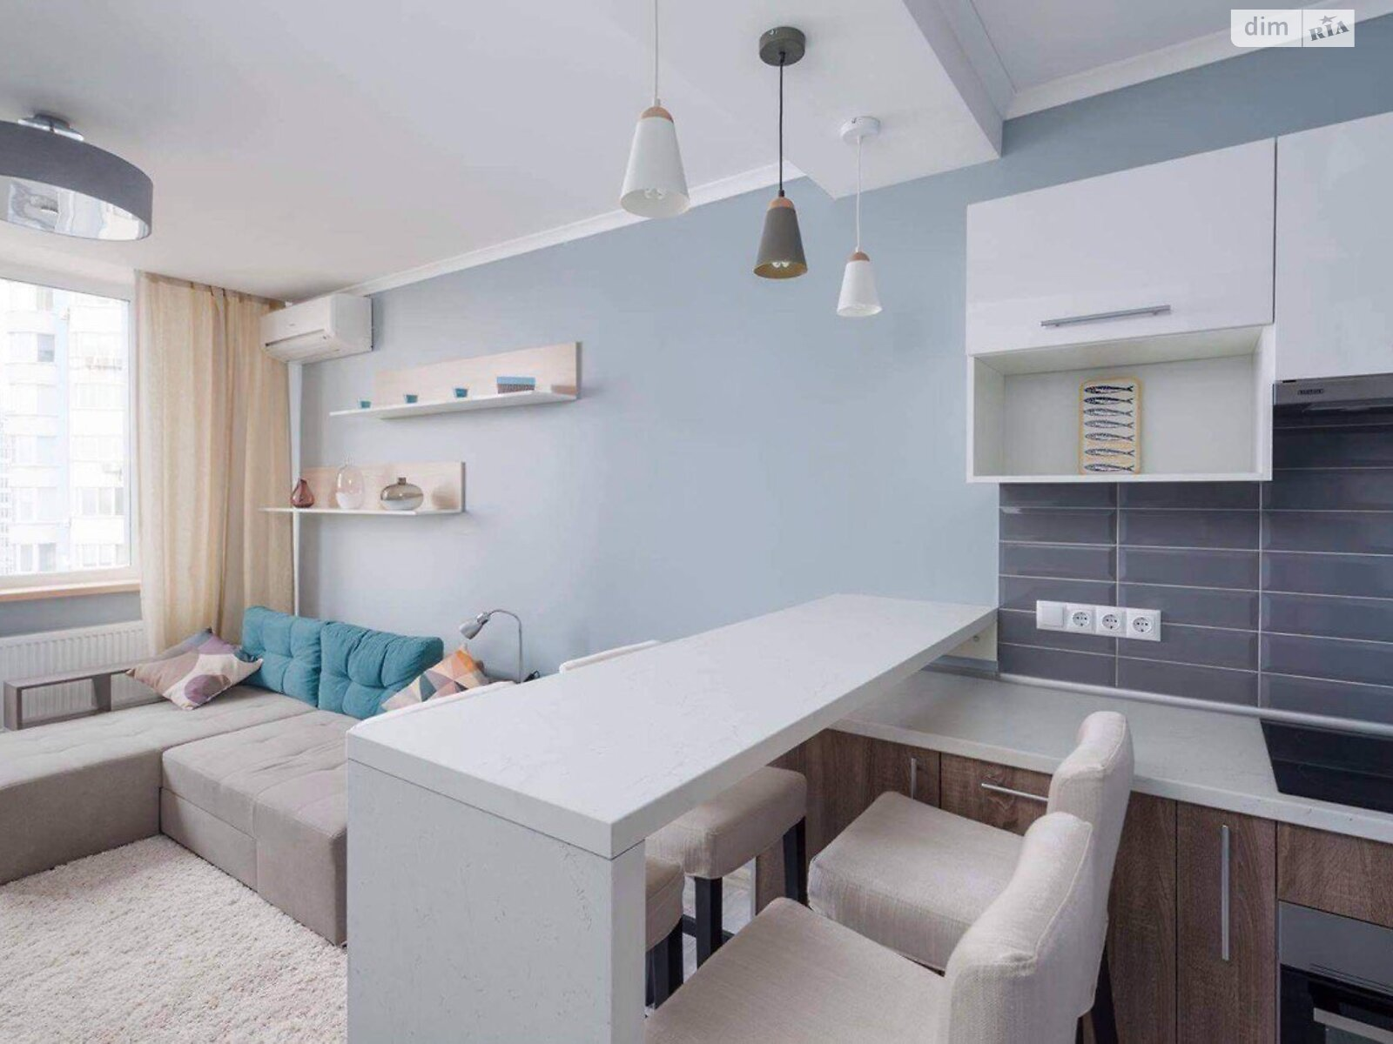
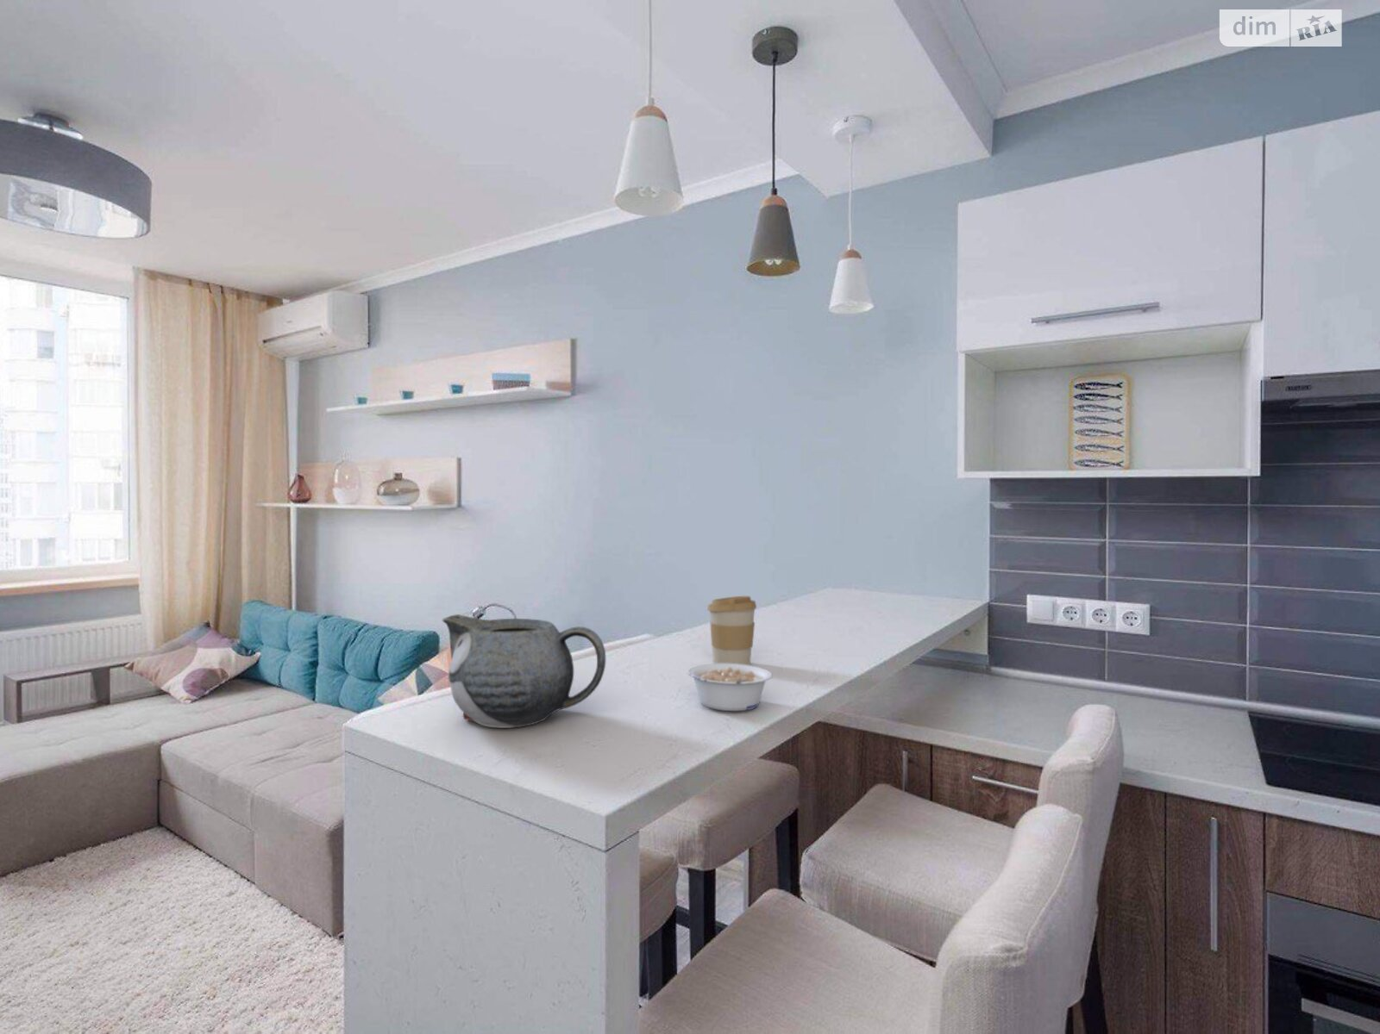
+ teapot [441,614,606,729]
+ legume [687,663,773,711]
+ coffee cup [706,595,757,665]
